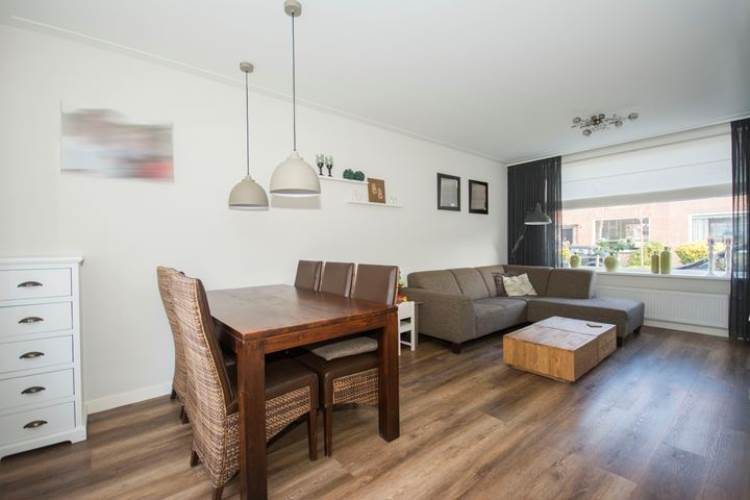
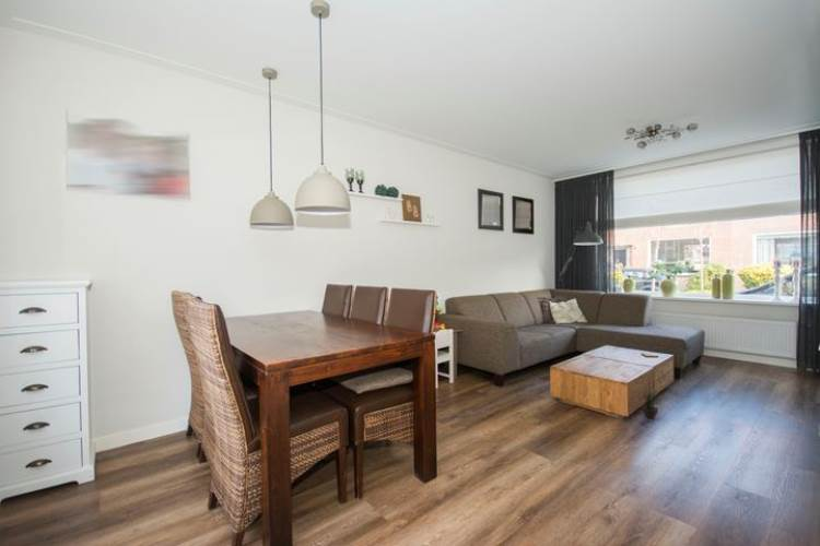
+ potted plant [639,378,665,420]
